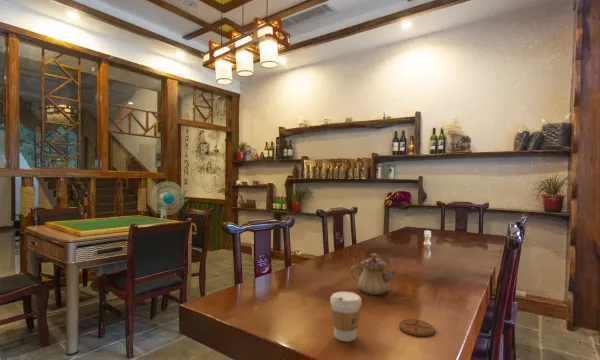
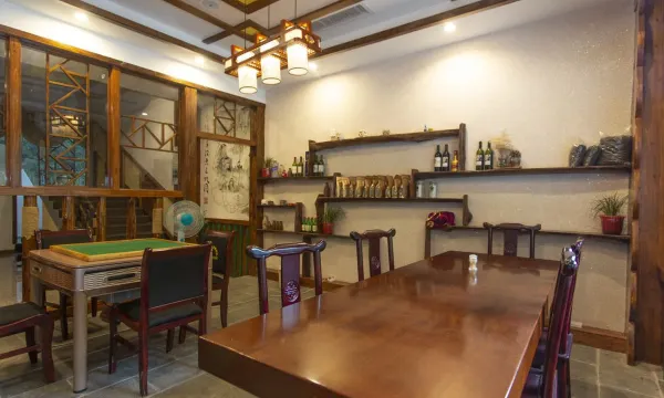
- coaster [398,318,435,337]
- coffee cup [329,291,362,342]
- teapot [349,252,397,296]
